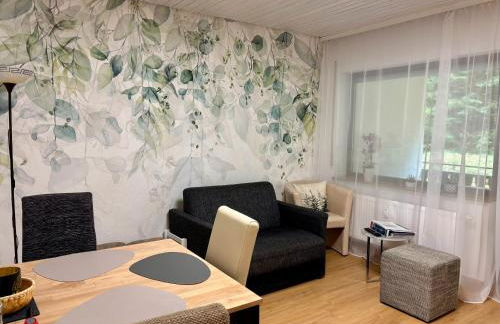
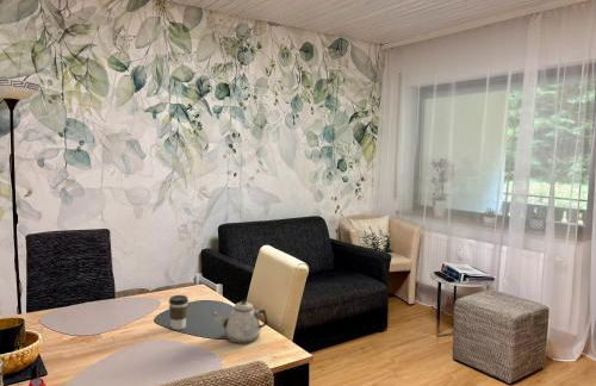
+ teapot [210,299,269,344]
+ coffee cup [168,294,190,331]
